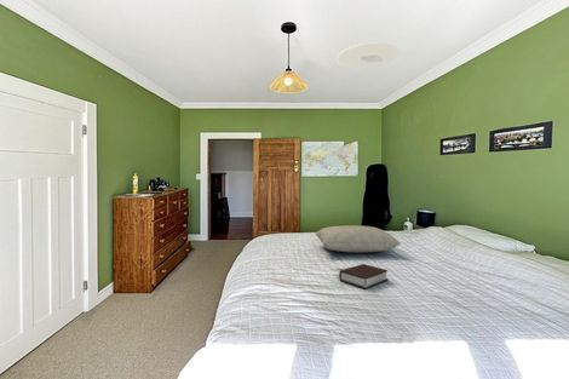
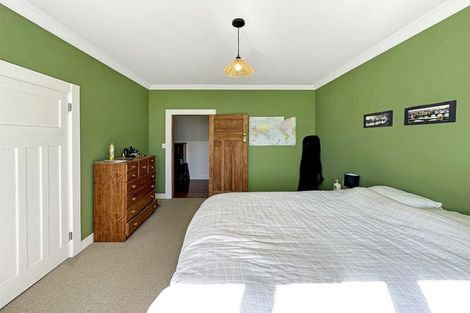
- ceiling light [335,41,401,70]
- cushion [315,224,402,254]
- bible [338,263,389,291]
